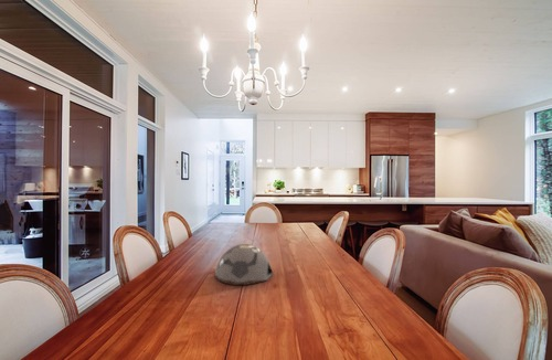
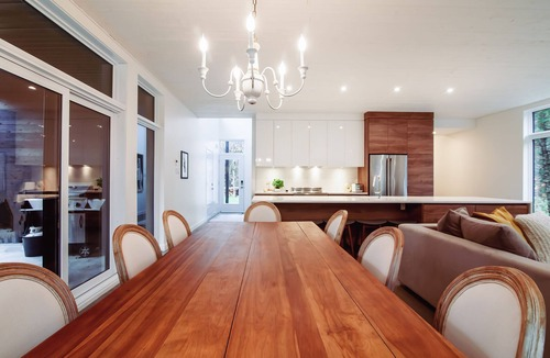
- decorative bowl [214,243,274,286]
